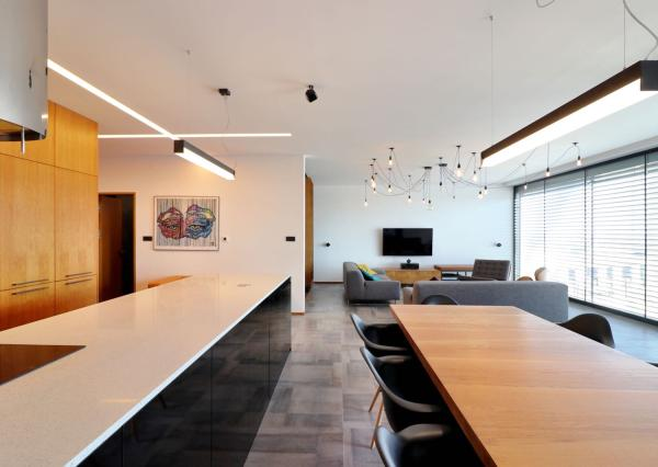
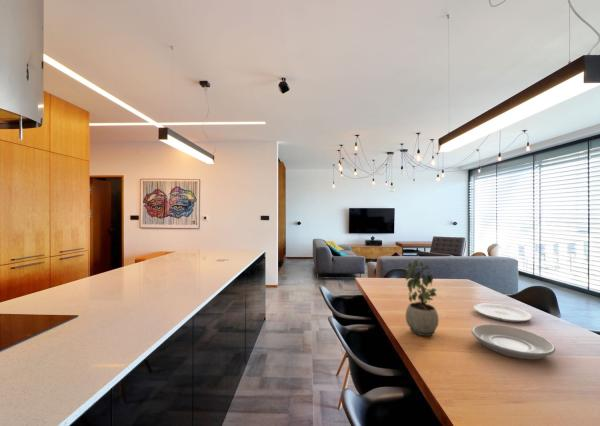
+ plate [473,303,533,323]
+ potted plant [405,259,440,337]
+ plate [471,323,556,360]
